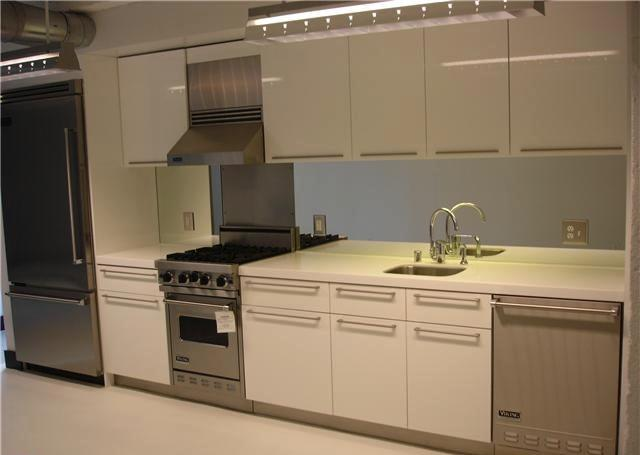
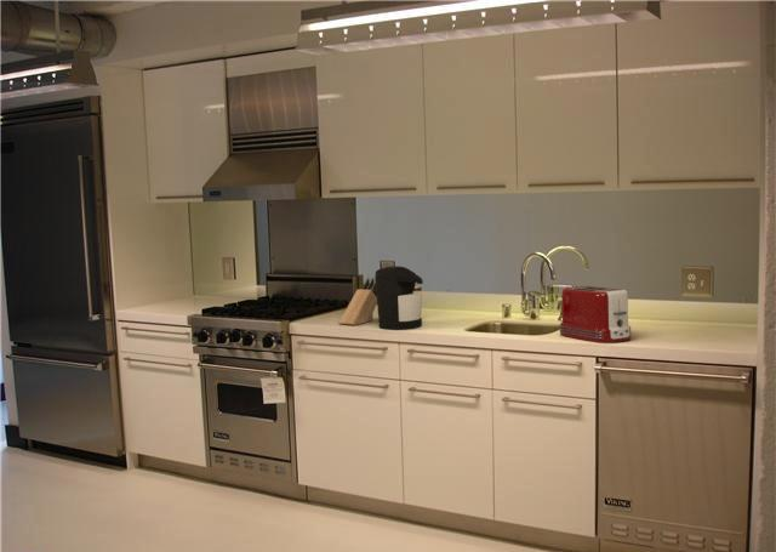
+ knife block [338,277,377,326]
+ toaster [558,285,632,345]
+ coffee maker [373,264,424,330]
